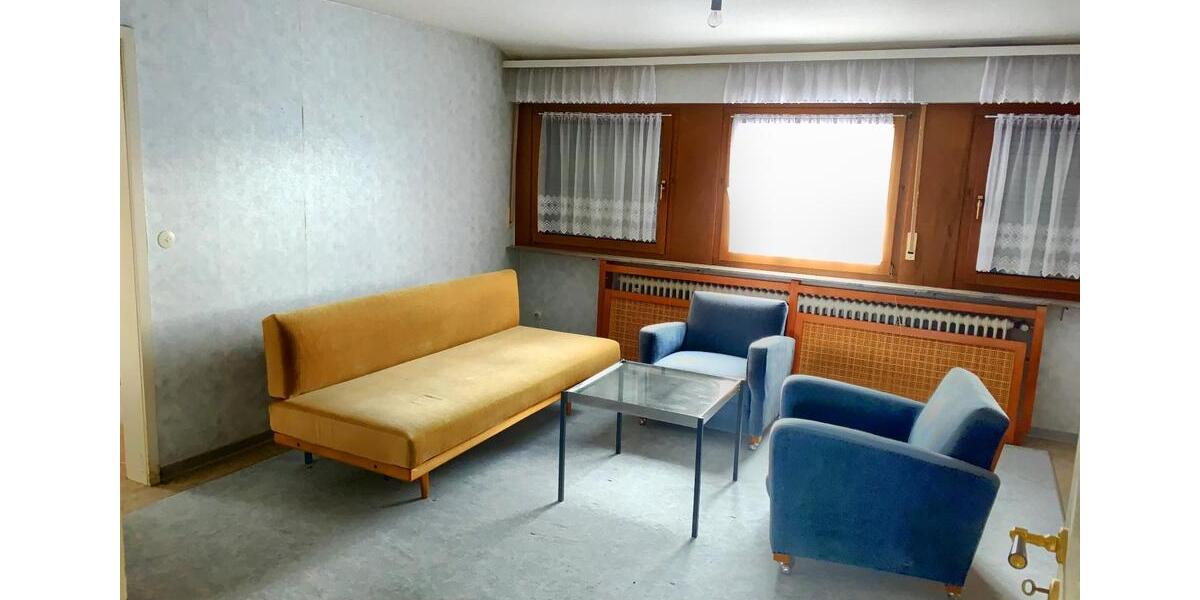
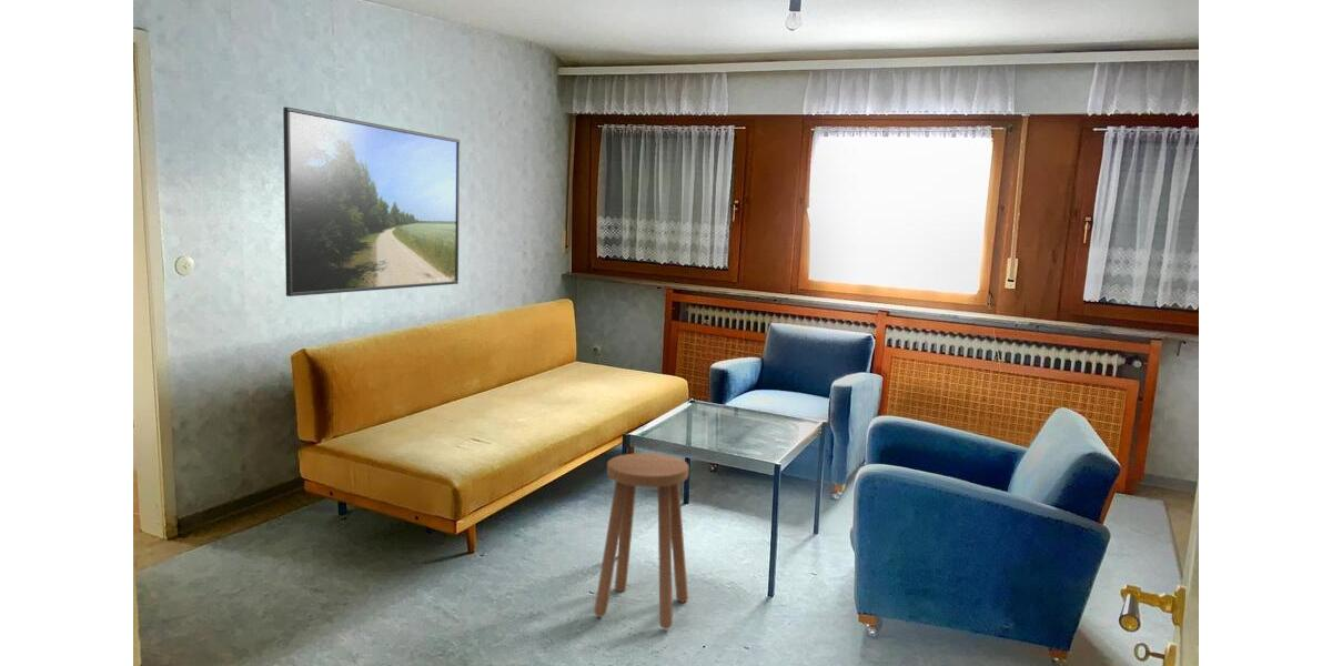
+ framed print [282,107,461,297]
+ stool [593,452,690,629]
